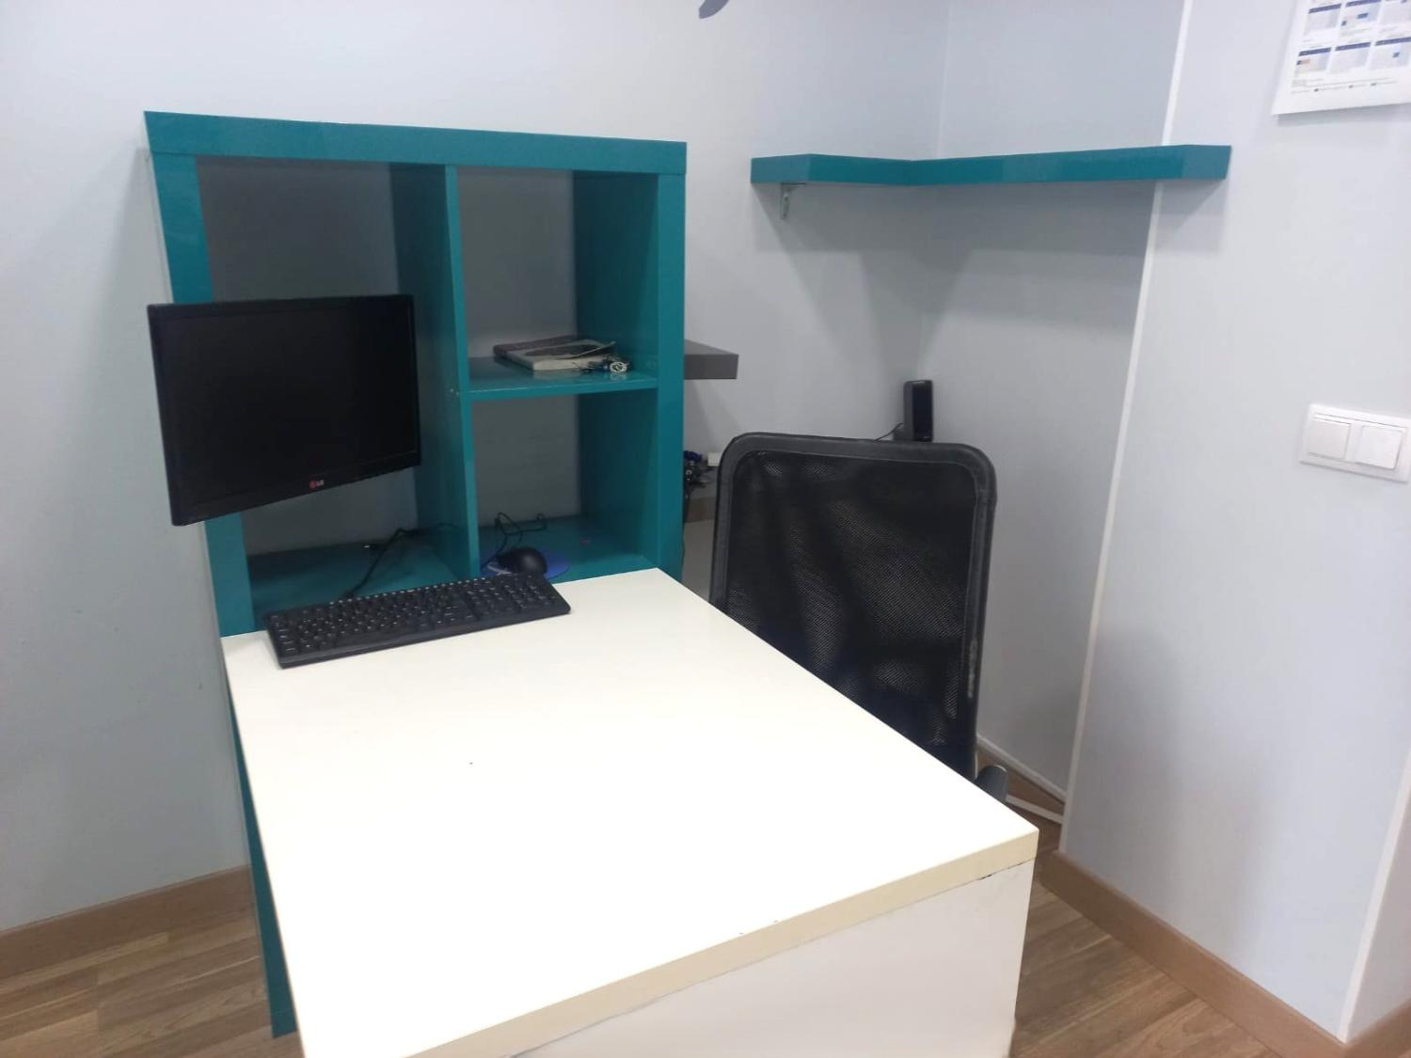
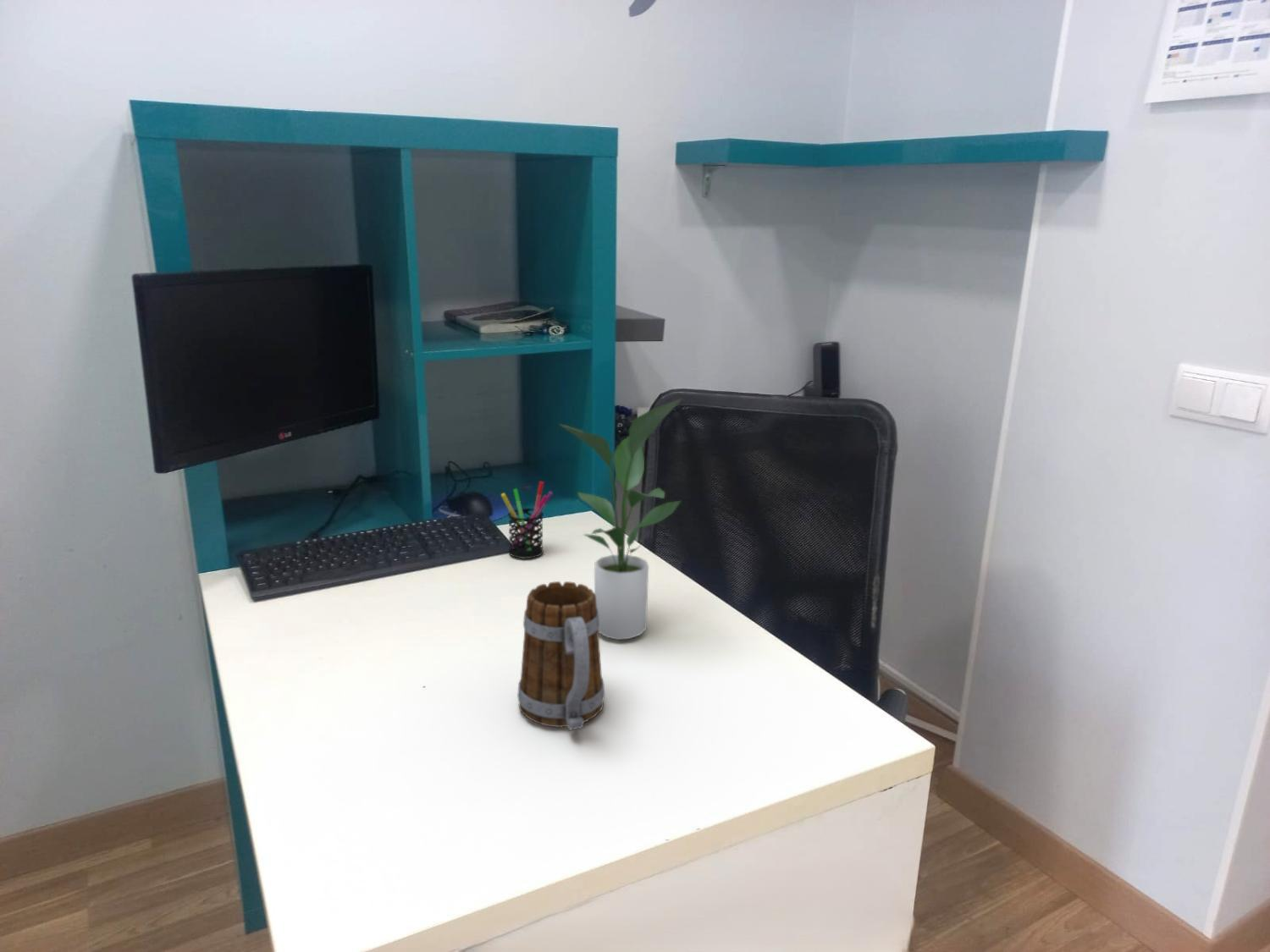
+ mug [516,581,605,731]
+ potted plant [557,397,684,641]
+ pen holder [500,481,554,559]
